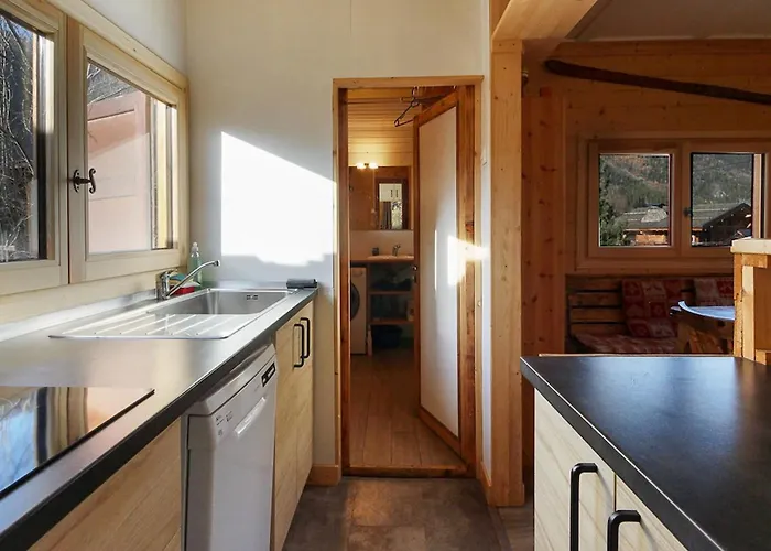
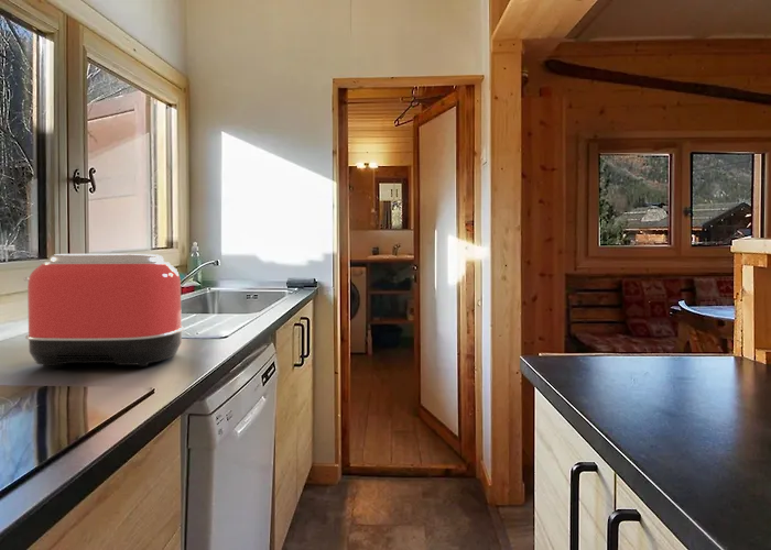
+ toaster [23,253,185,367]
